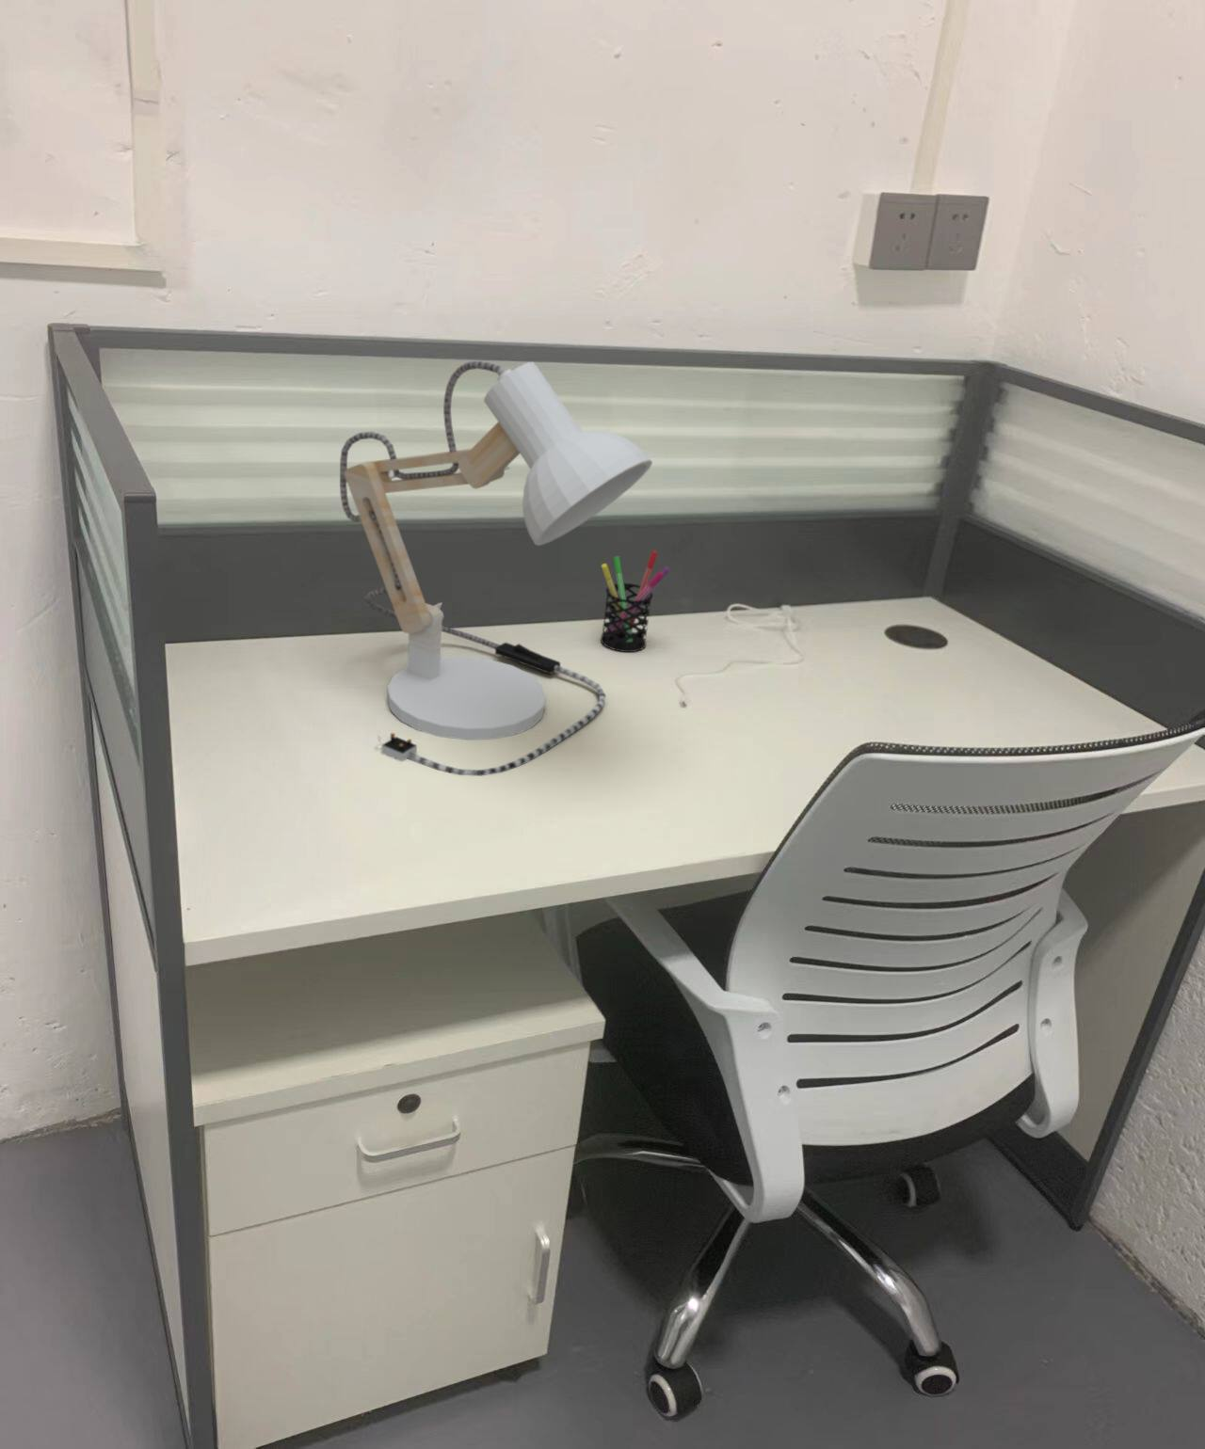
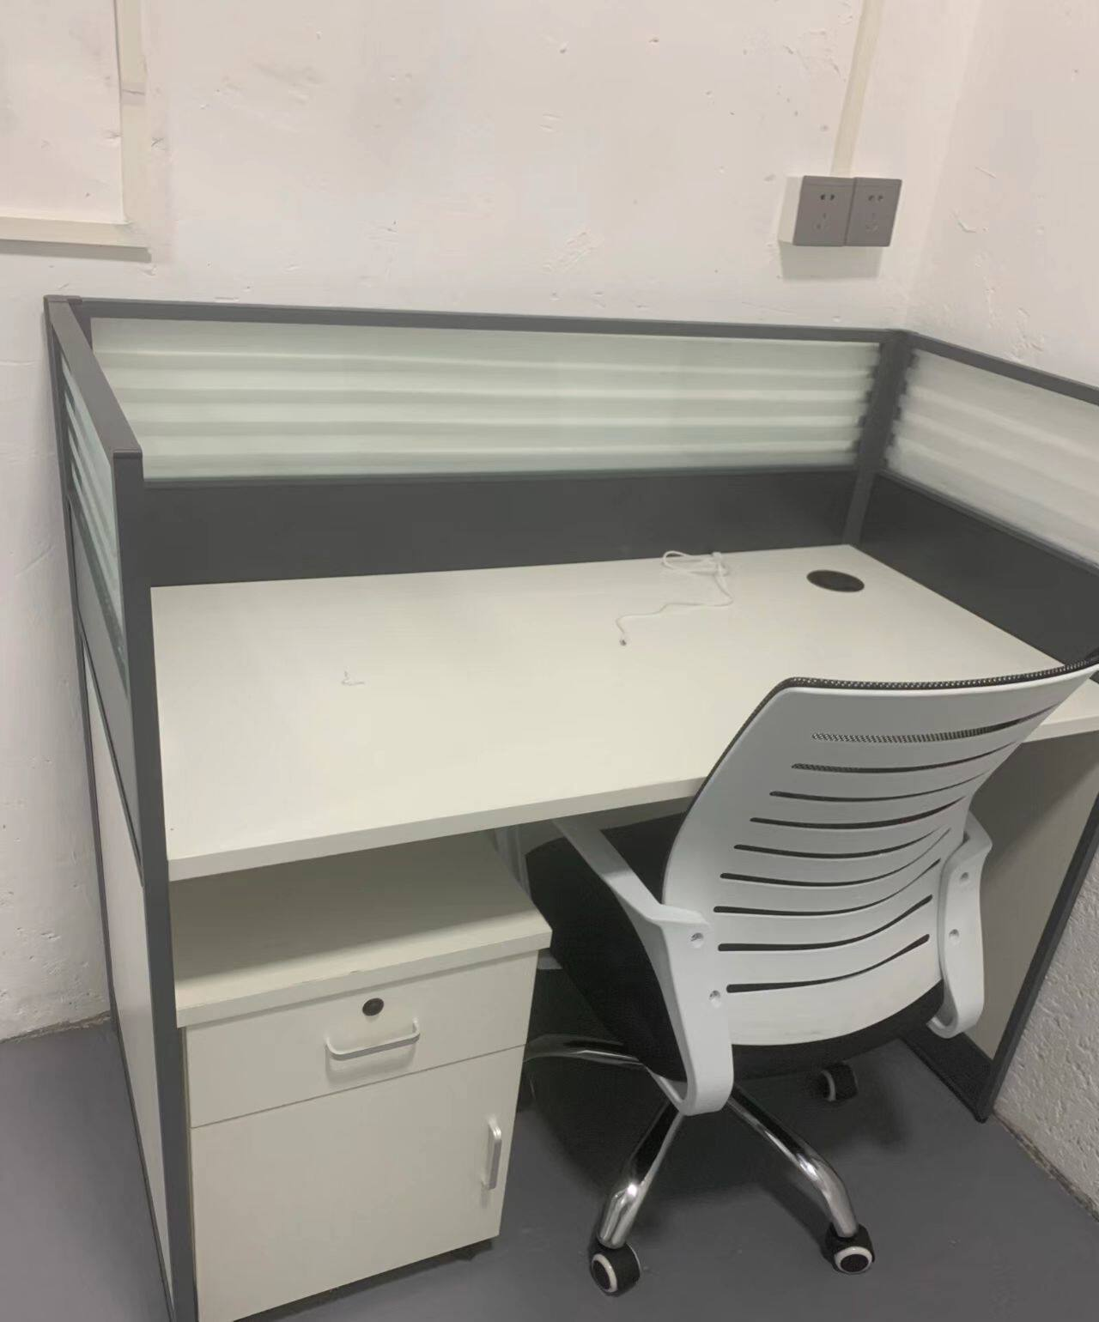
- desk lamp [339,360,654,776]
- pen holder [599,550,671,653]
